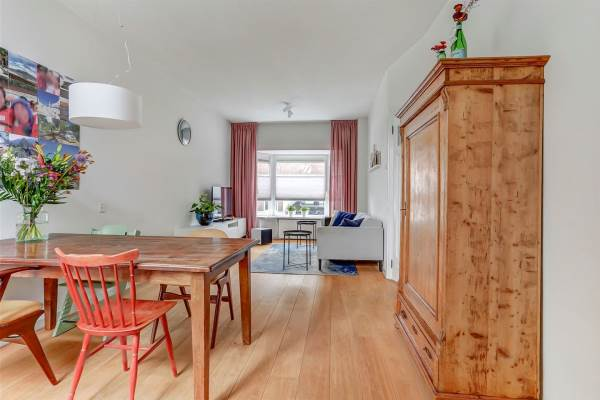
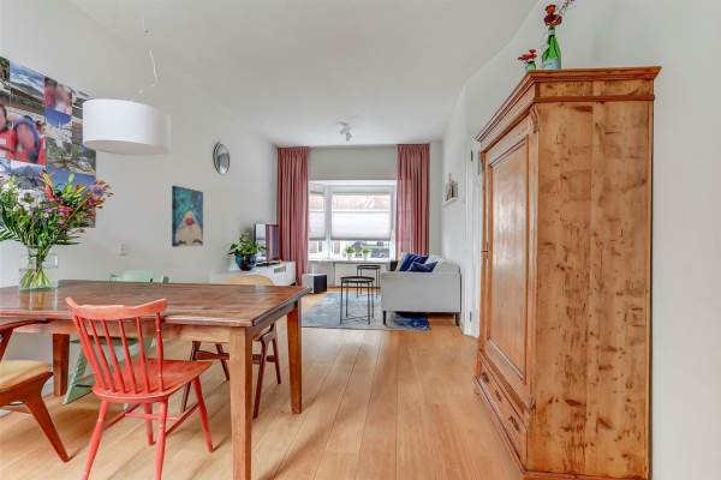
+ wall art [171,185,204,248]
